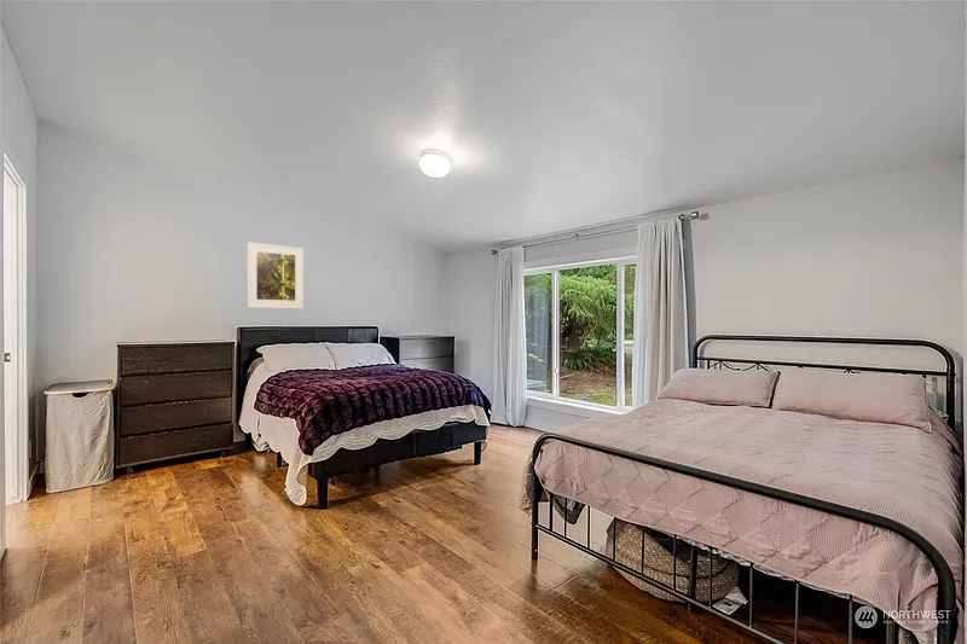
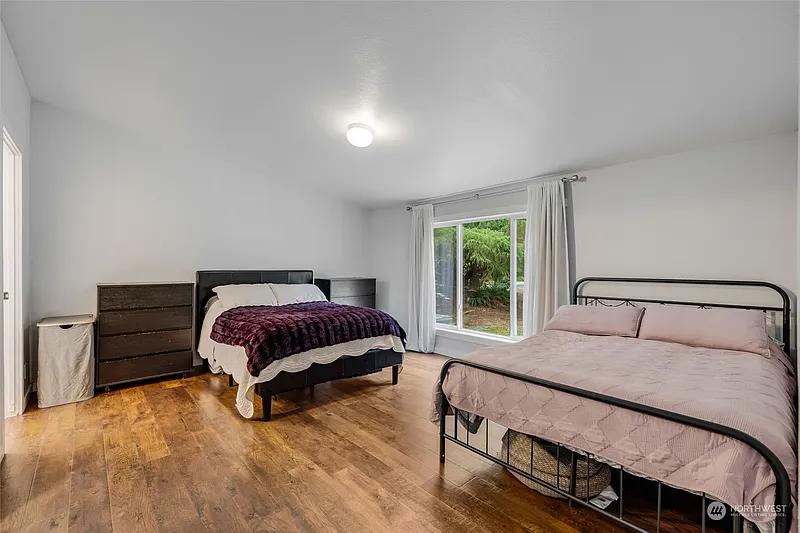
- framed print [245,242,305,309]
